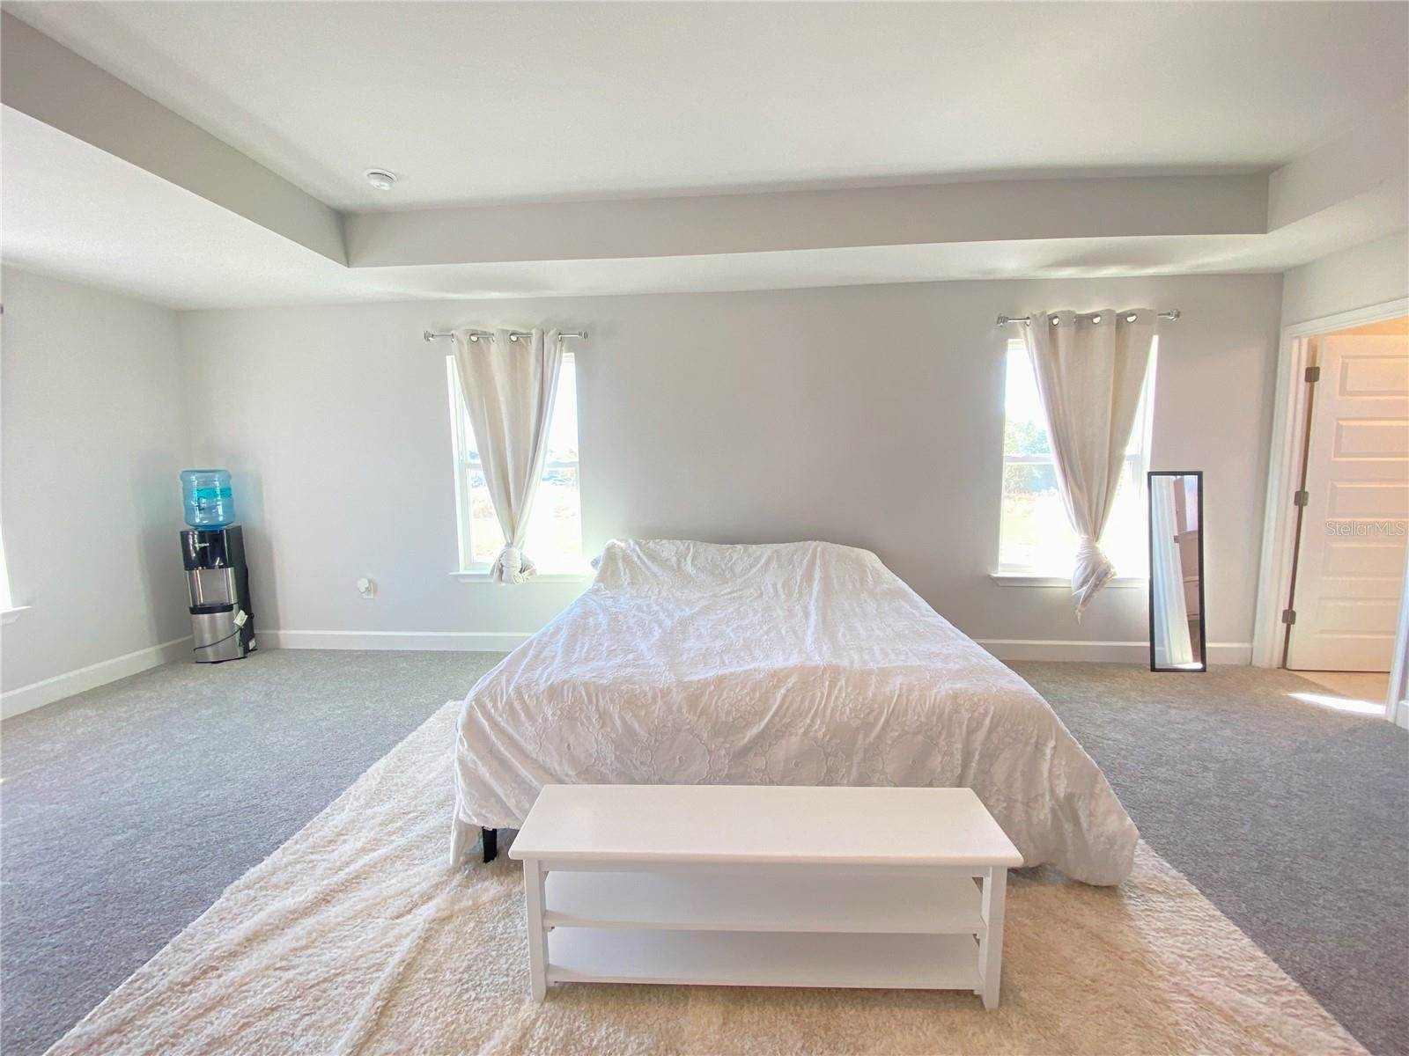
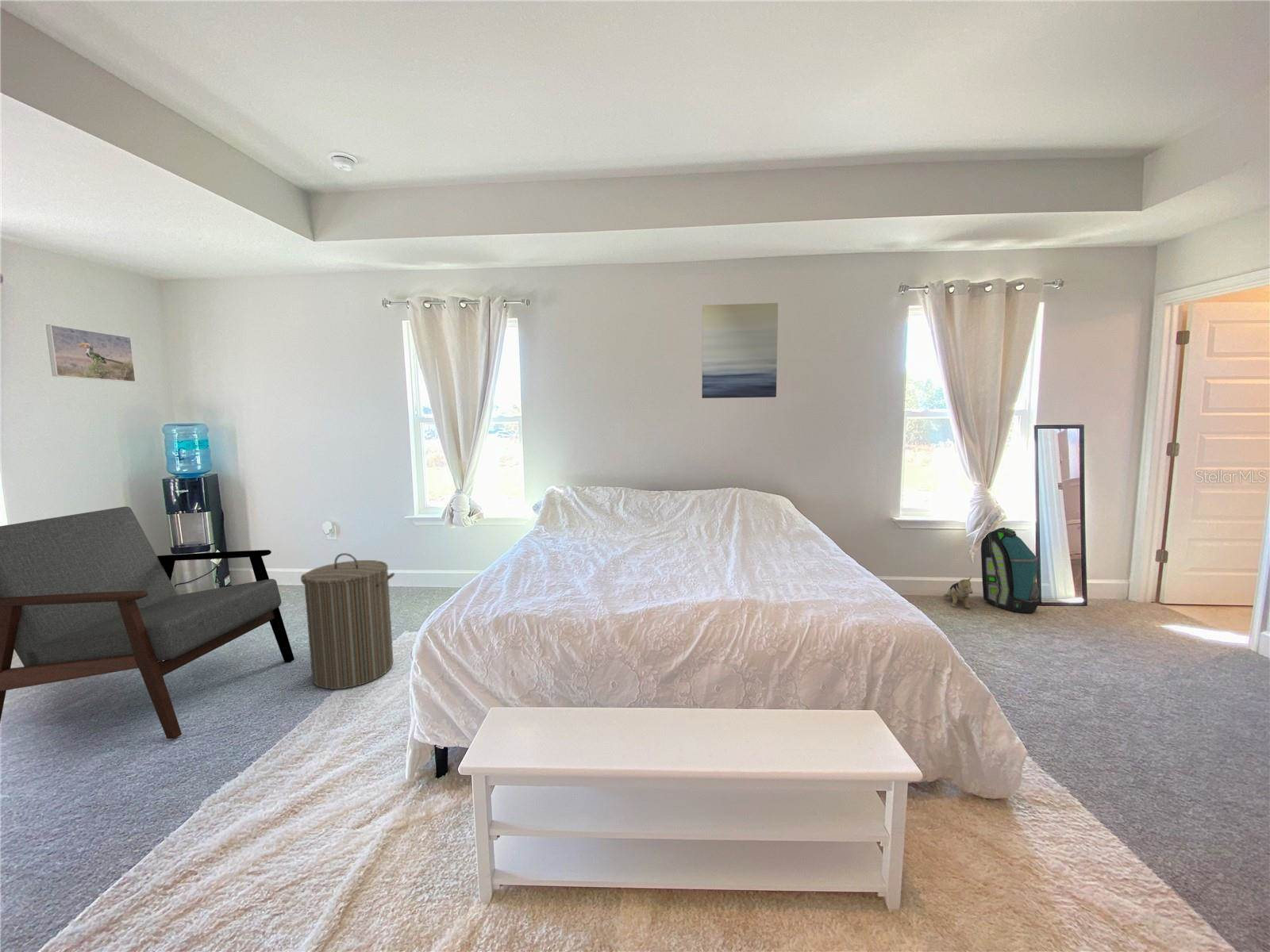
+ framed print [45,324,137,383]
+ plush toy [942,576,973,609]
+ armchair [0,506,295,739]
+ backpack [980,527,1040,614]
+ wall art [701,302,779,399]
+ laundry hamper [300,552,395,690]
